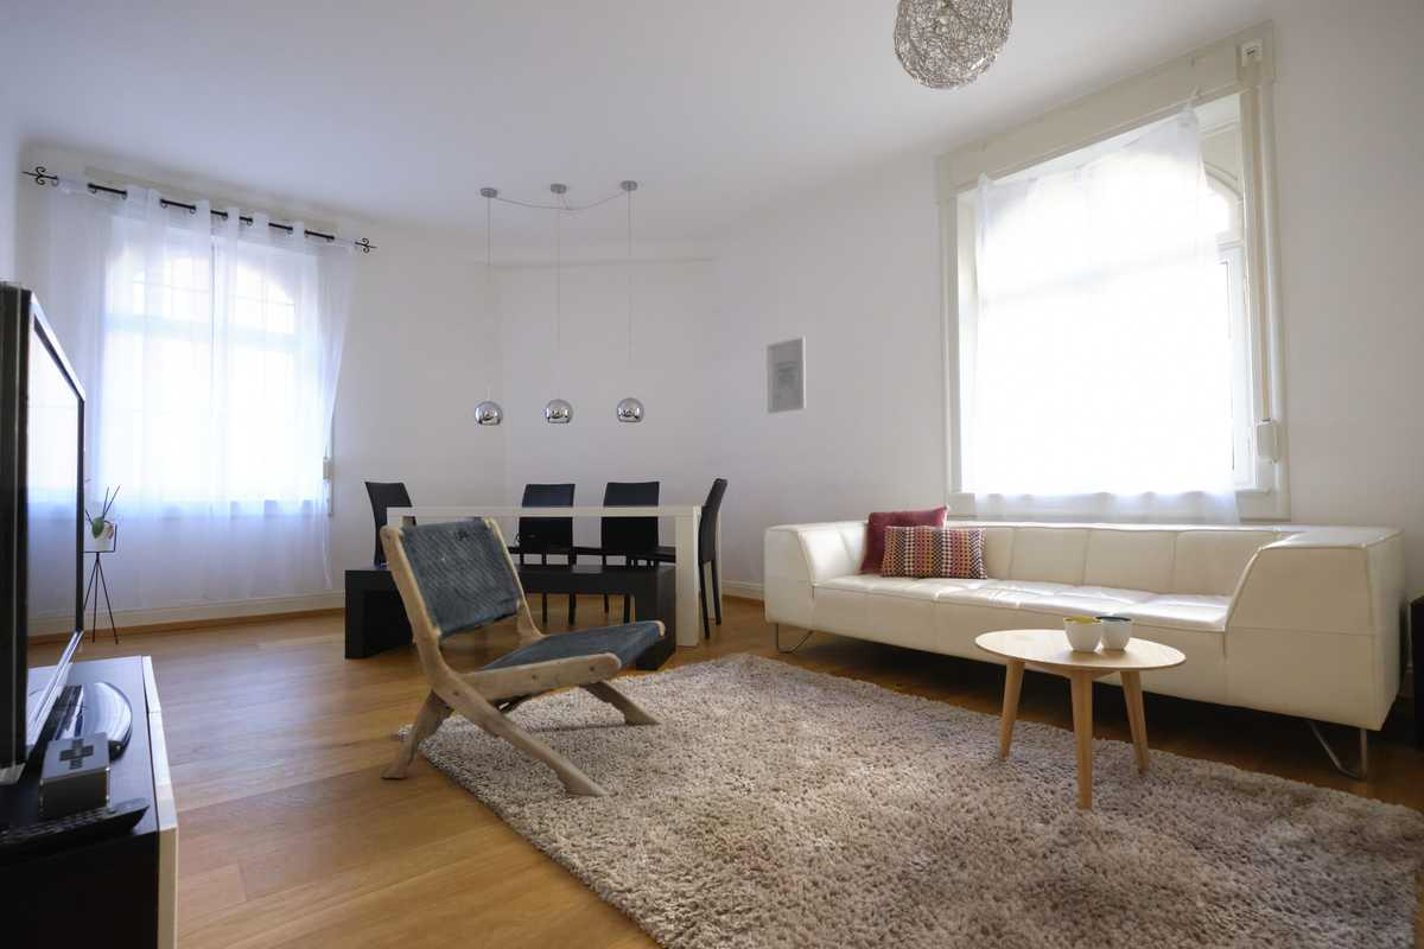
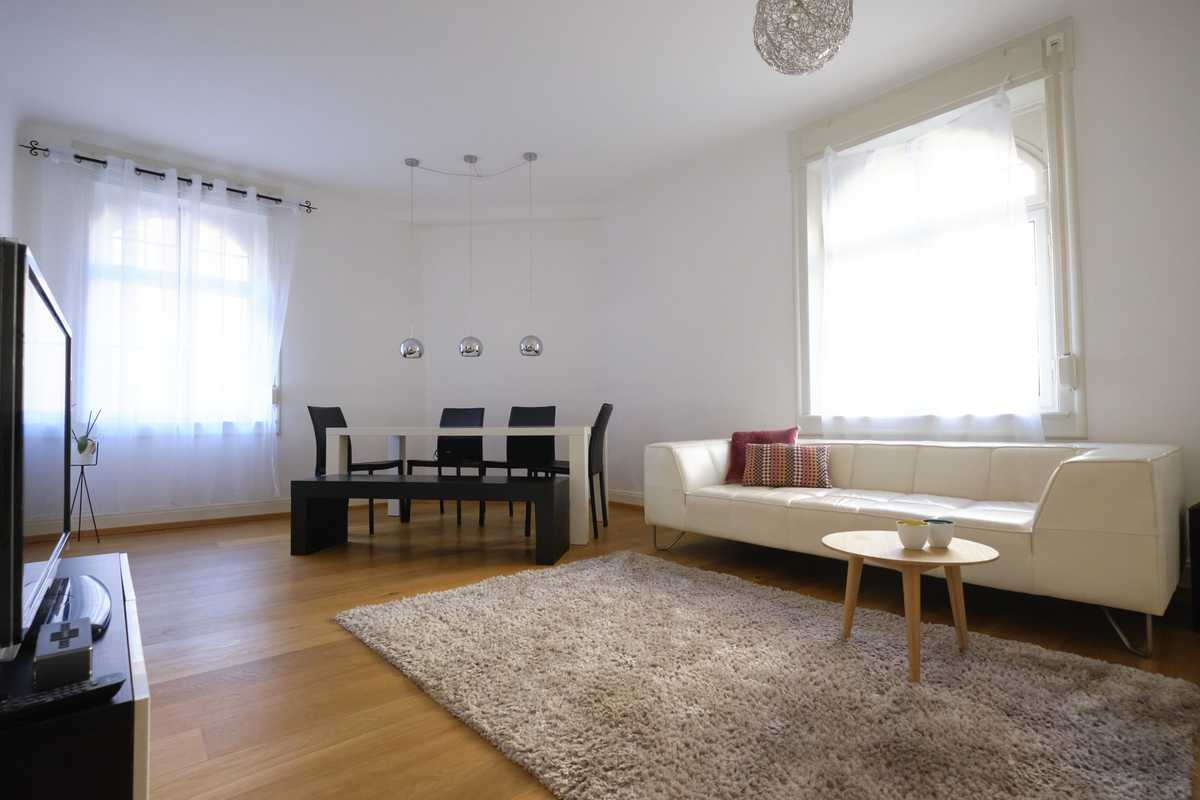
- lounge chair [379,516,667,797]
- wall art [765,336,807,415]
